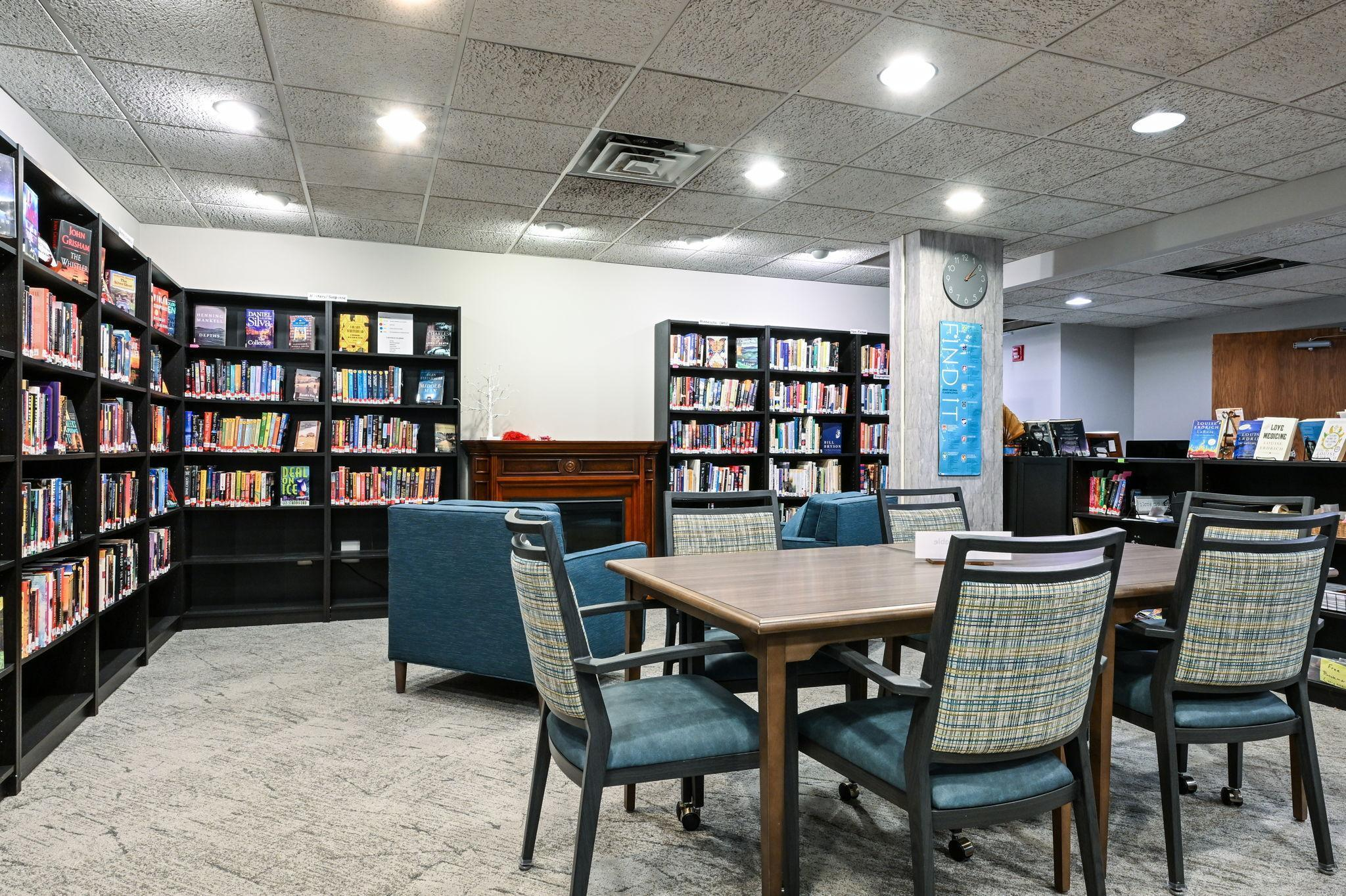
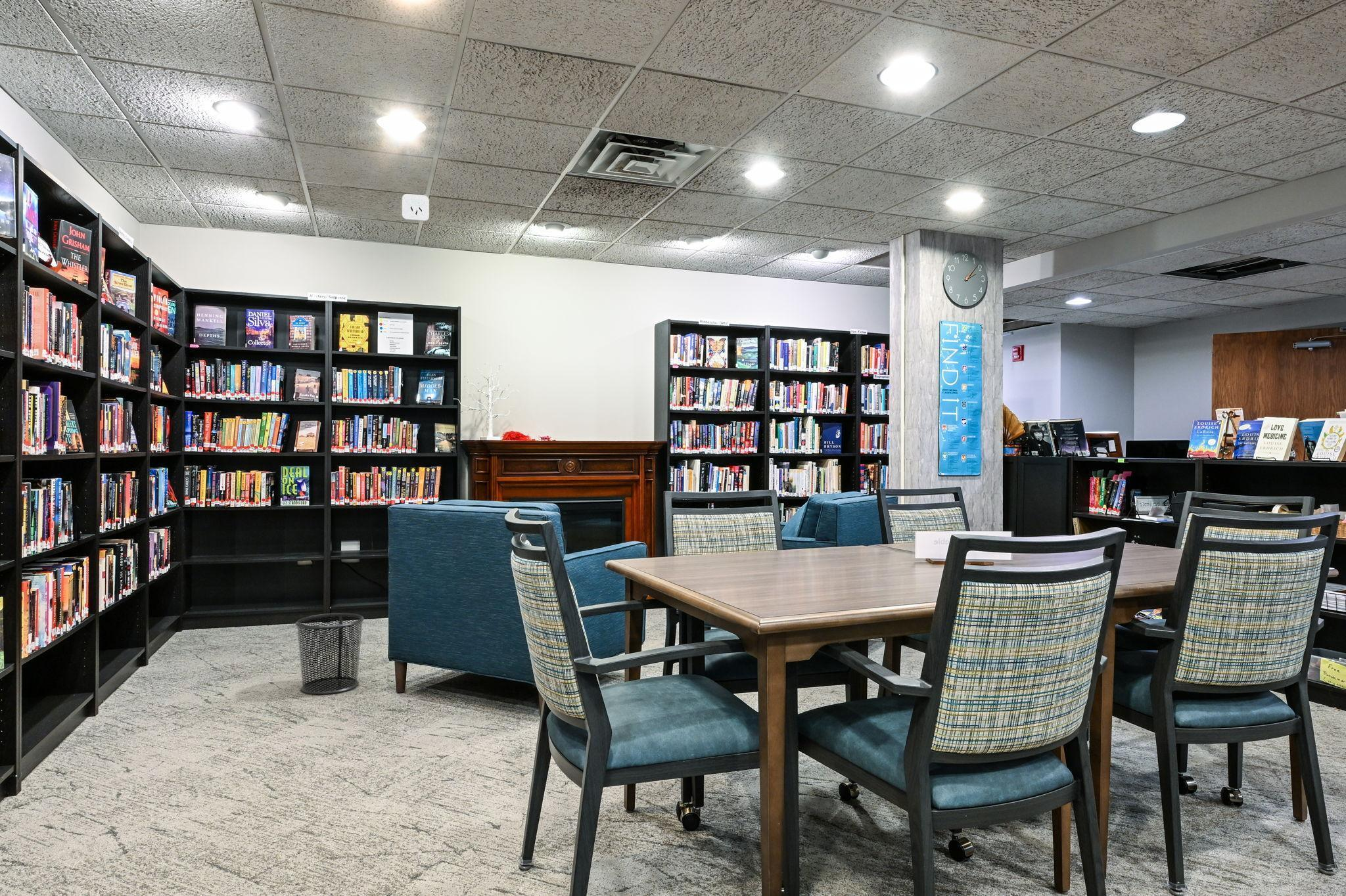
+ waste bin [295,612,365,696]
+ smoke detector [402,193,430,222]
